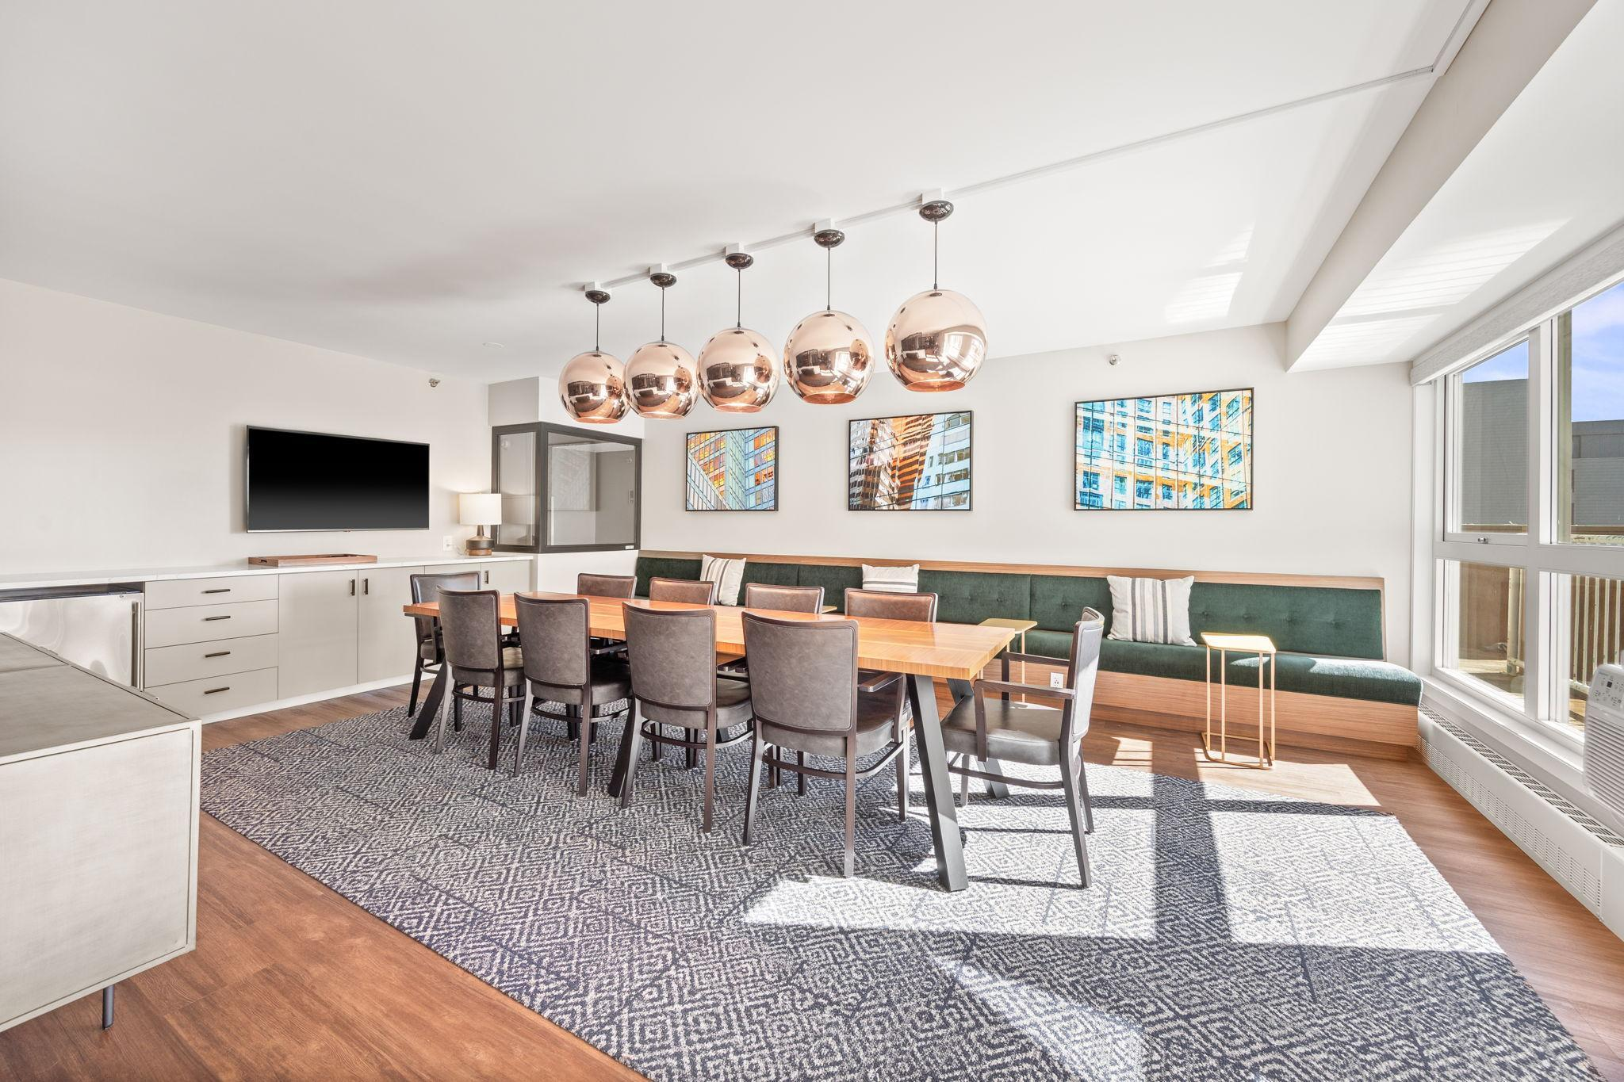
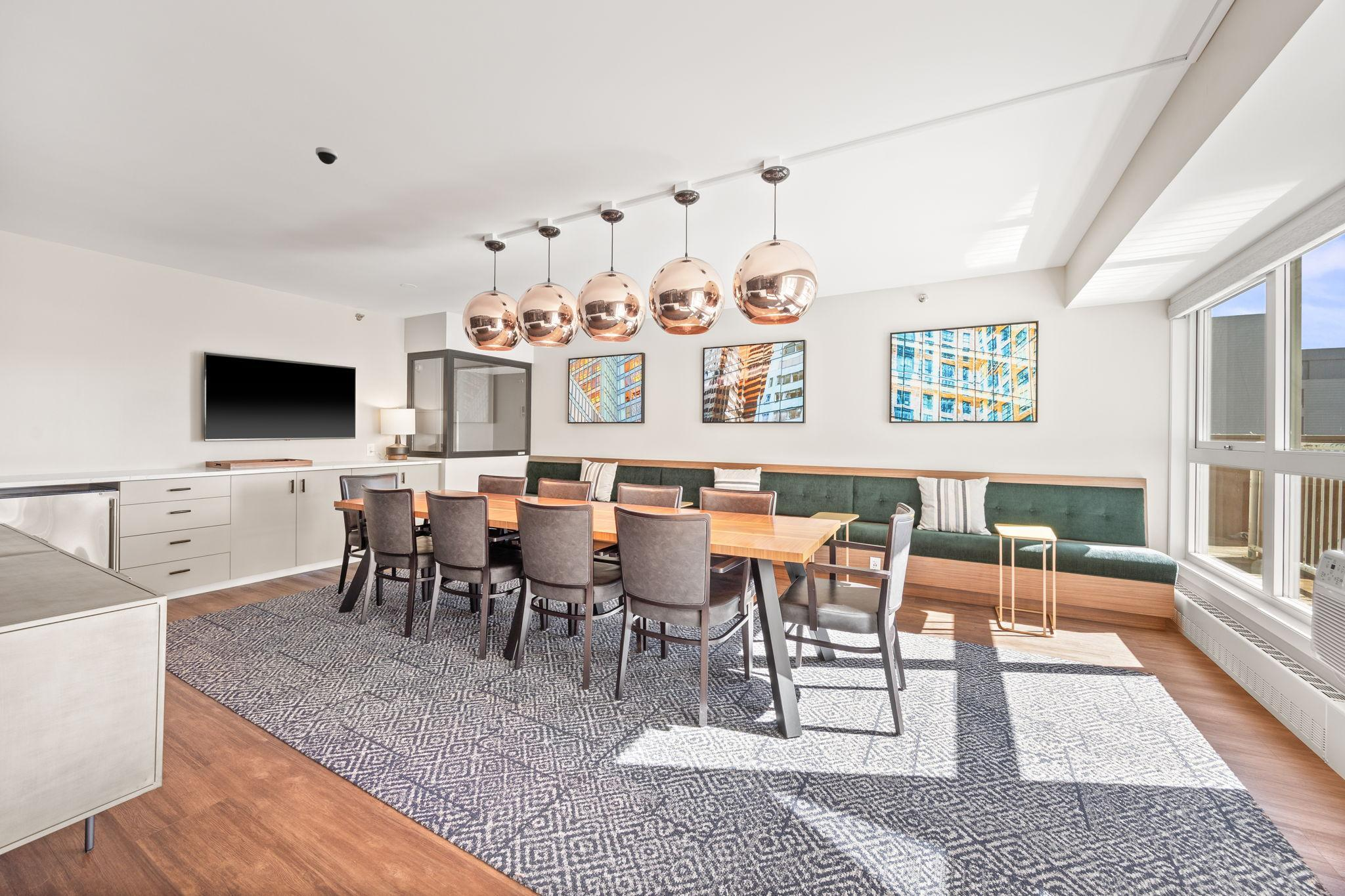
+ dome security camera [315,146,338,165]
